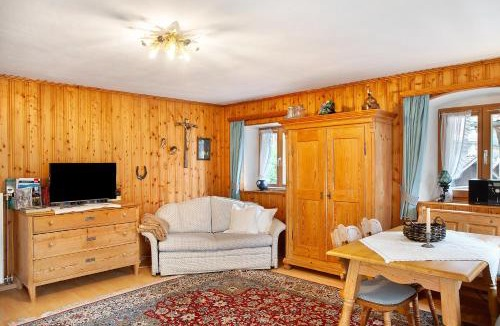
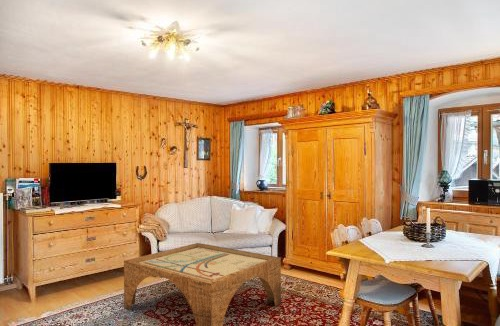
+ coffee table [123,242,282,326]
